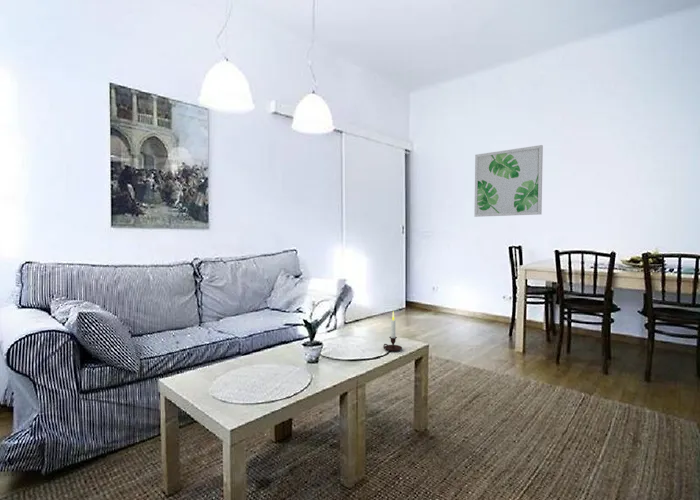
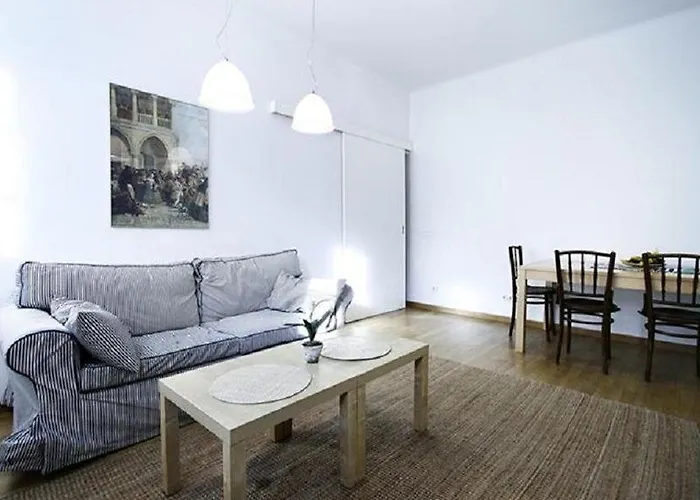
- wall art [473,144,544,218]
- candle [382,310,403,352]
